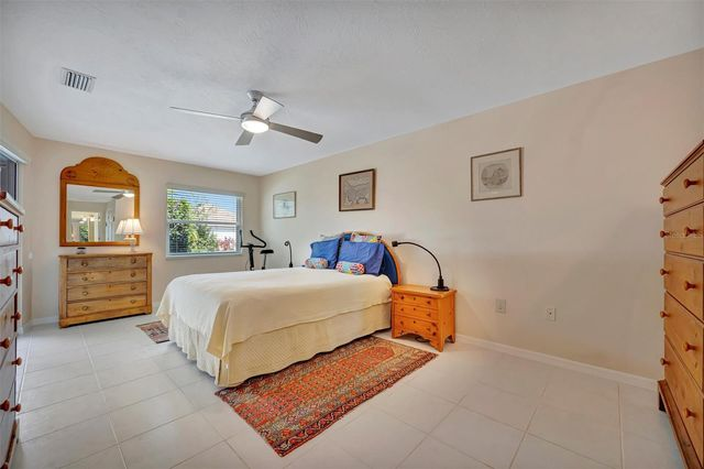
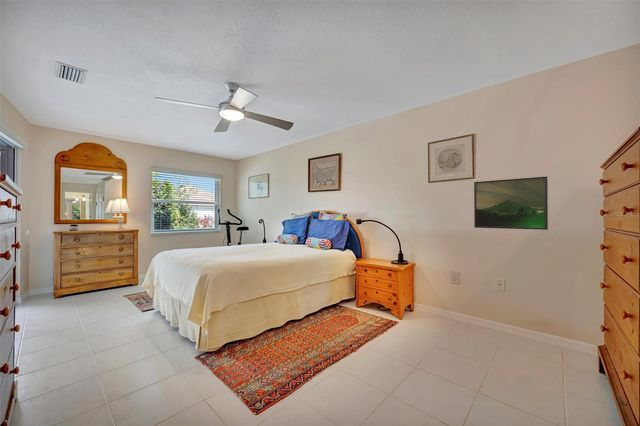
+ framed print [473,175,549,231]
